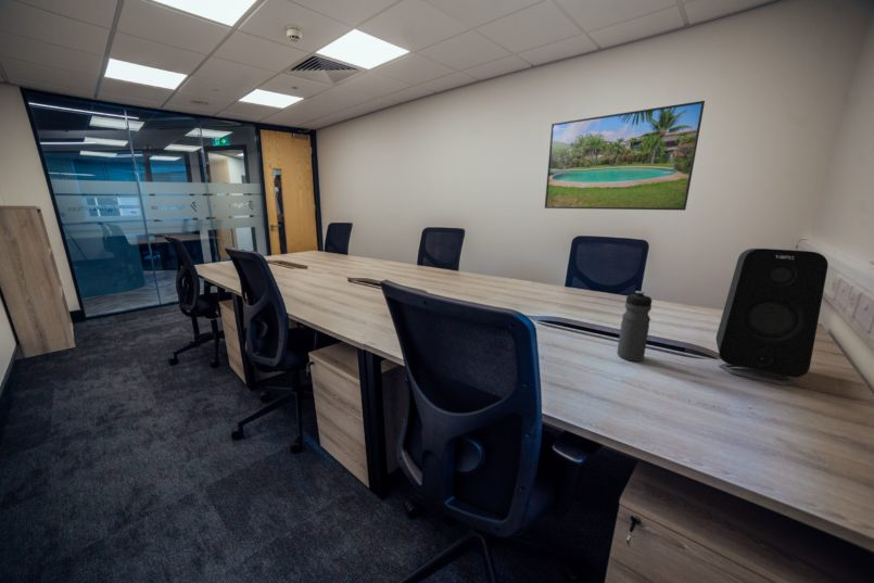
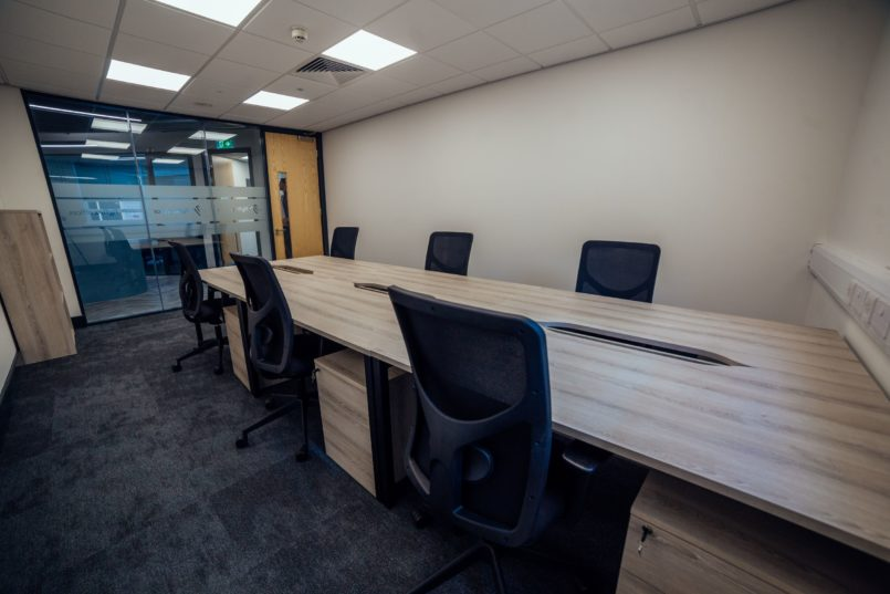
- speaker [715,248,829,386]
- water bottle [616,290,654,363]
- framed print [544,100,706,212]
